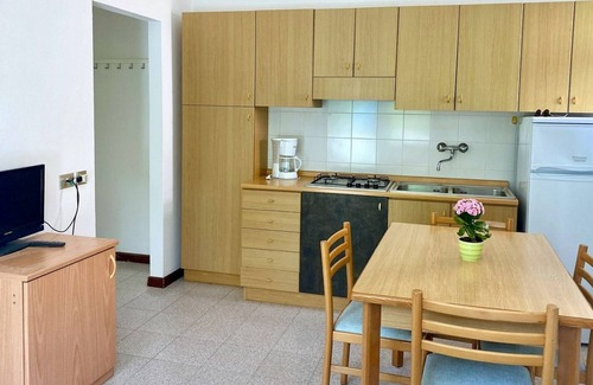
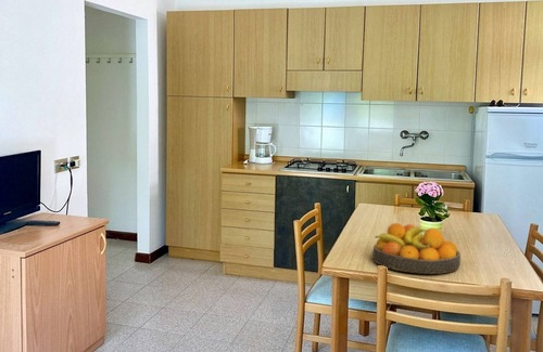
+ fruit bowl [371,222,462,275]
